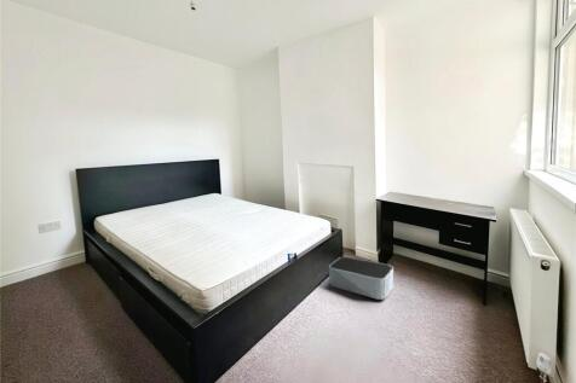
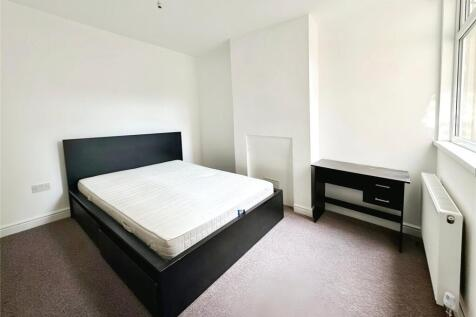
- storage bin [328,256,394,301]
